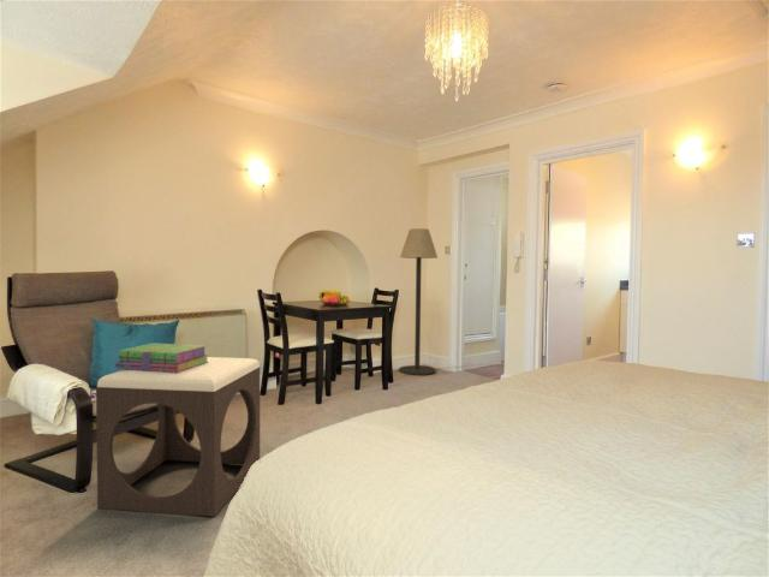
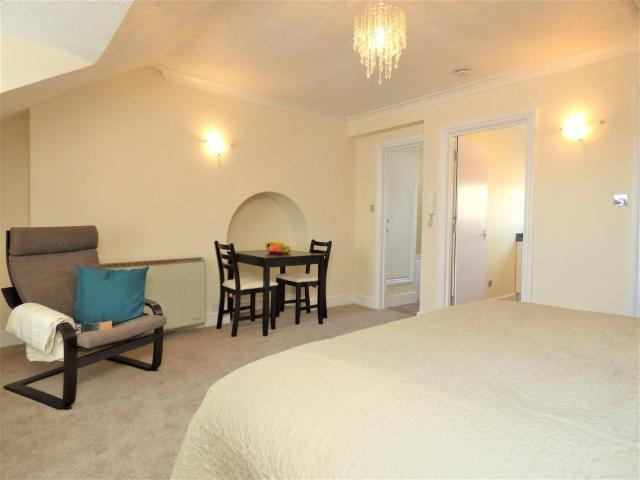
- floor lamp [398,227,439,376]
- stack of books [114,341,210,373]
- footstool [95,356,261,517]
